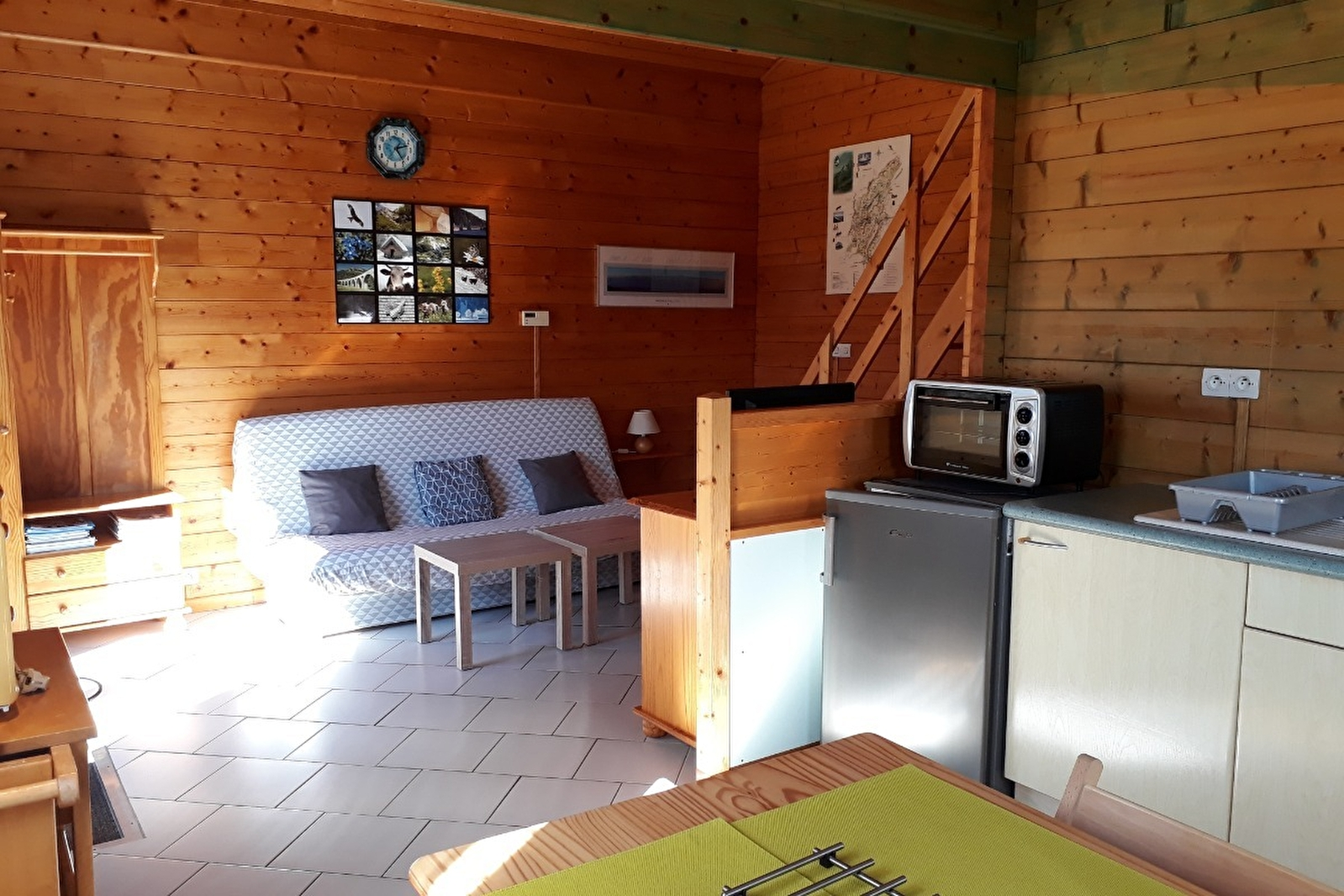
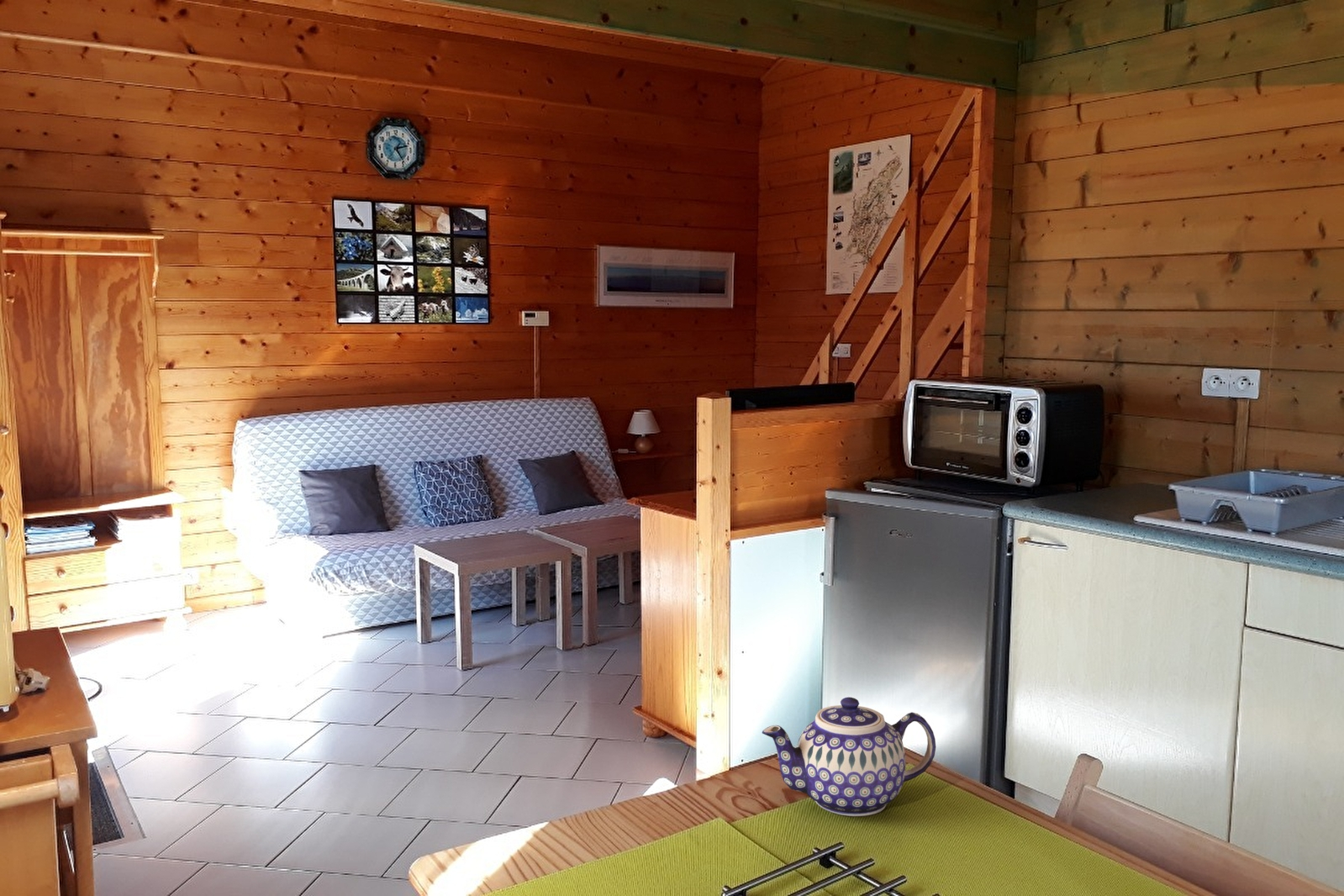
+ teapot [762,696,936,817]
